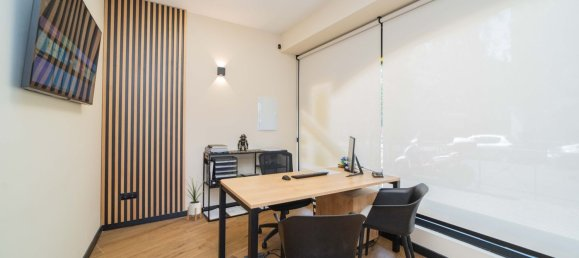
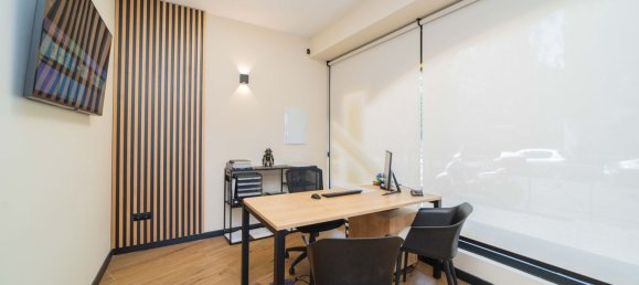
- house plant [184,175,206,222]
